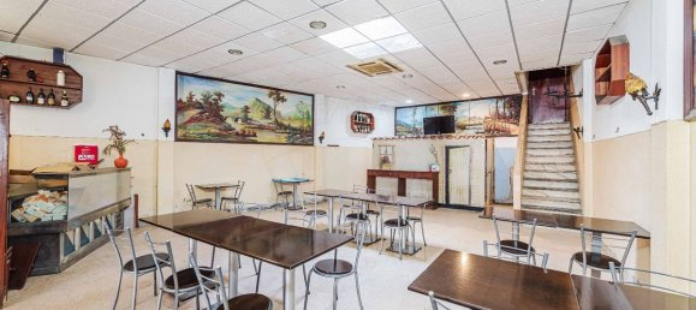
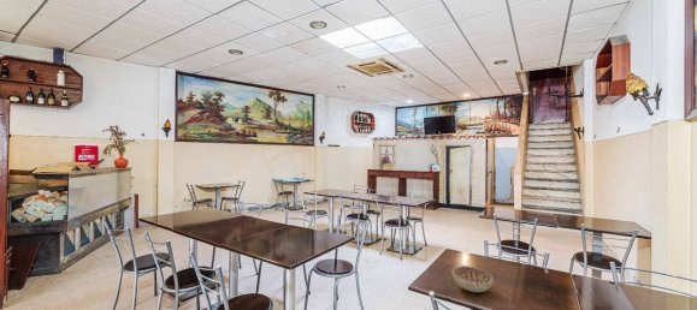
+ decorative bowl [451,264,495,293]
